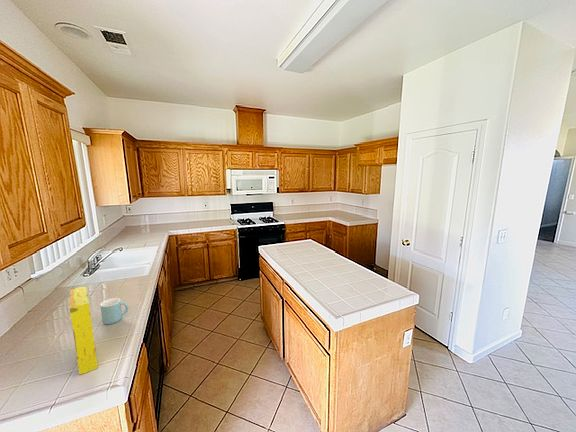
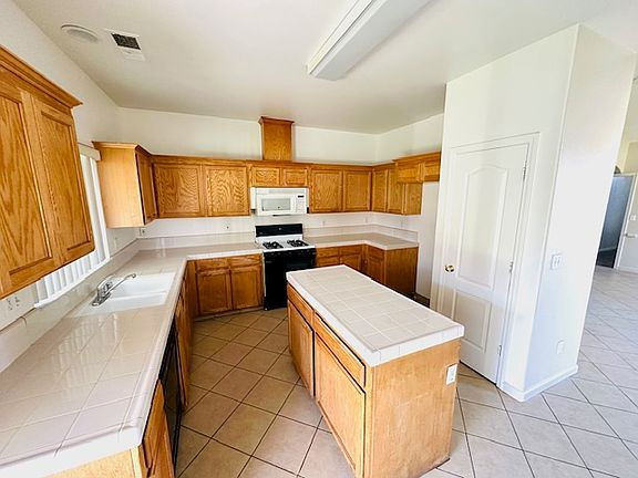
- cereal box [69,285,99,376]
- mug [99,297,130,325]
